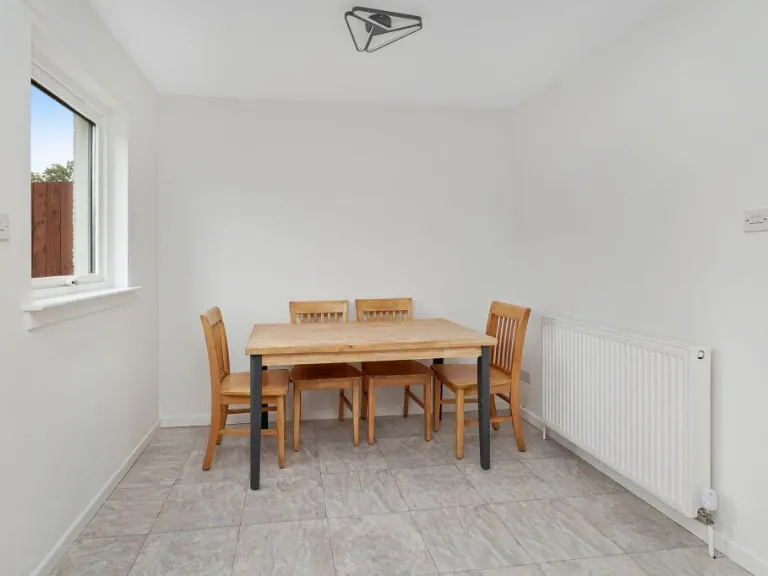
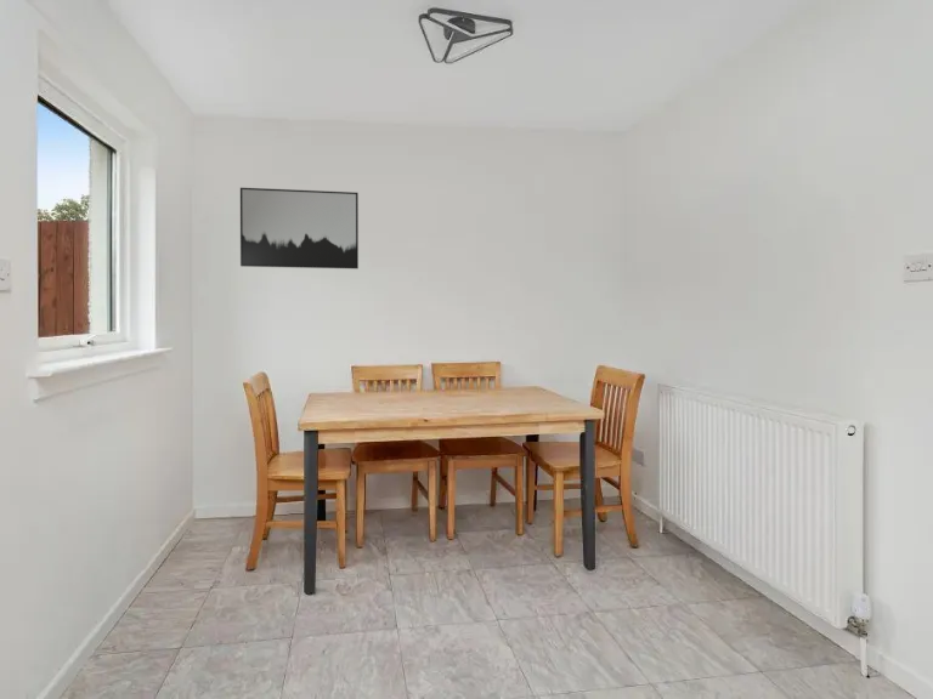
+ wall art [239,187,360,269]
